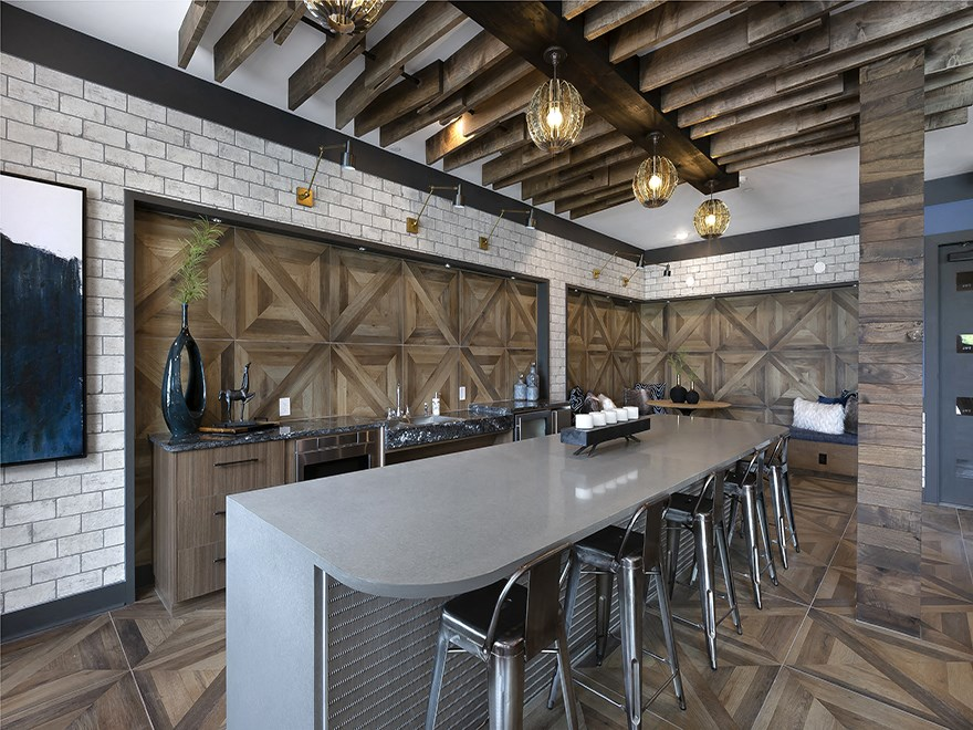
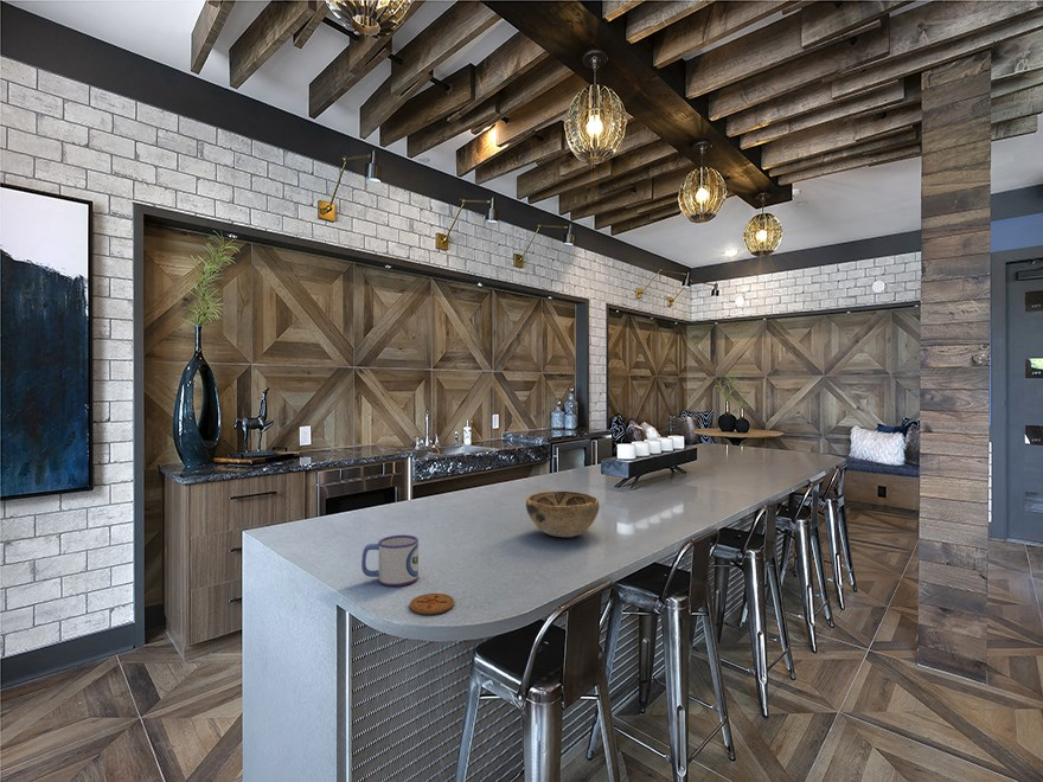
+ mug [360,534,420,588]
+ coaster [409,592,455,616]
+ decorative bowl [525,491,601,538]
